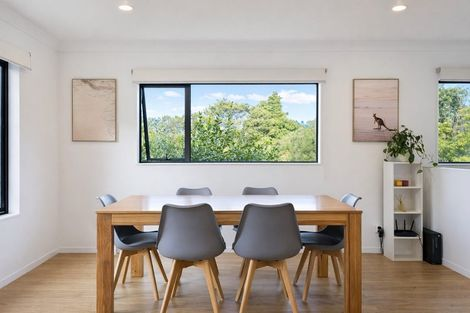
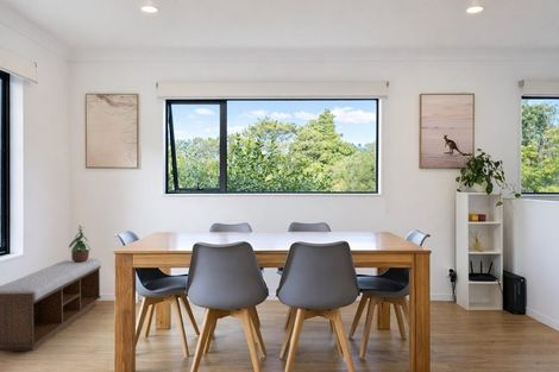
+ bench [0,258,102,352]
+ potted plant [68,225,92,263]
